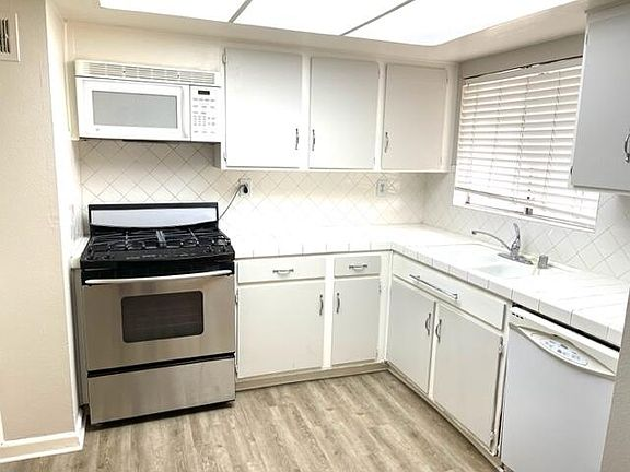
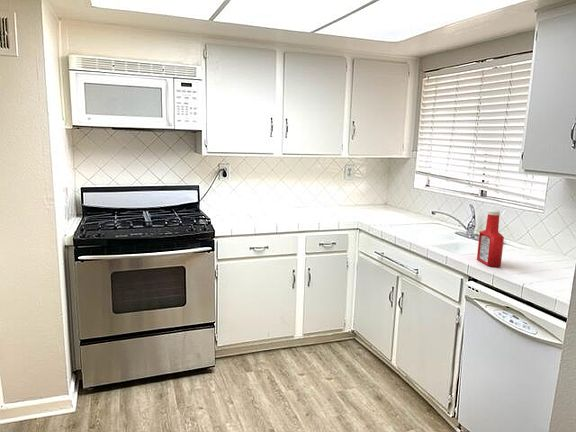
+ soap bottle [476,209,505,268]
